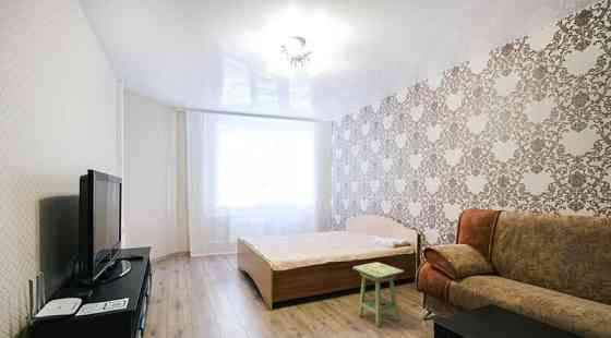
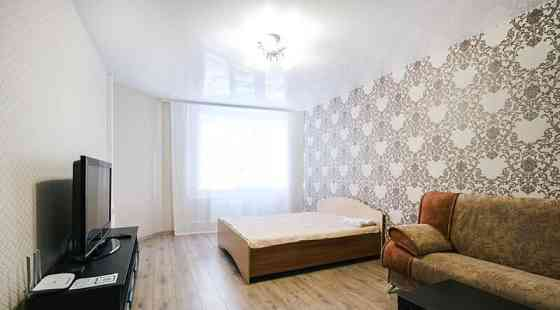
- side table [351,261,406,329]
